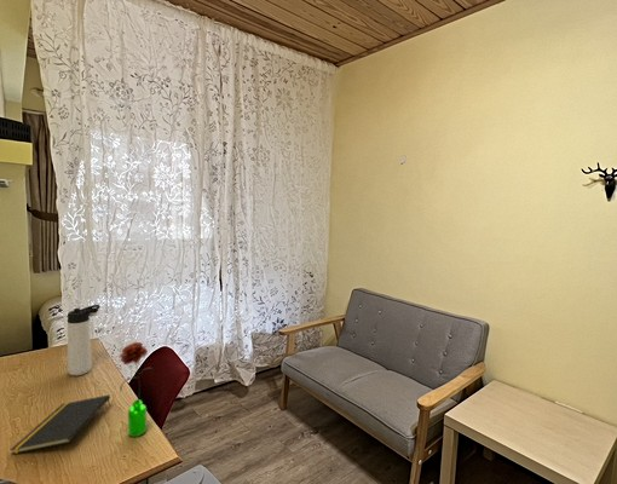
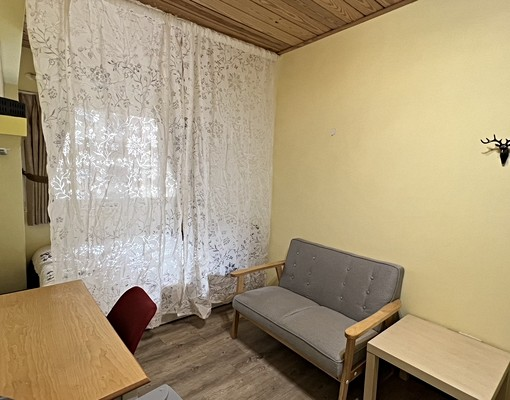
- notepad [10,394,111,455]
- thermos bottle [67,304,102,376]
- flower [117,341,155,438]
